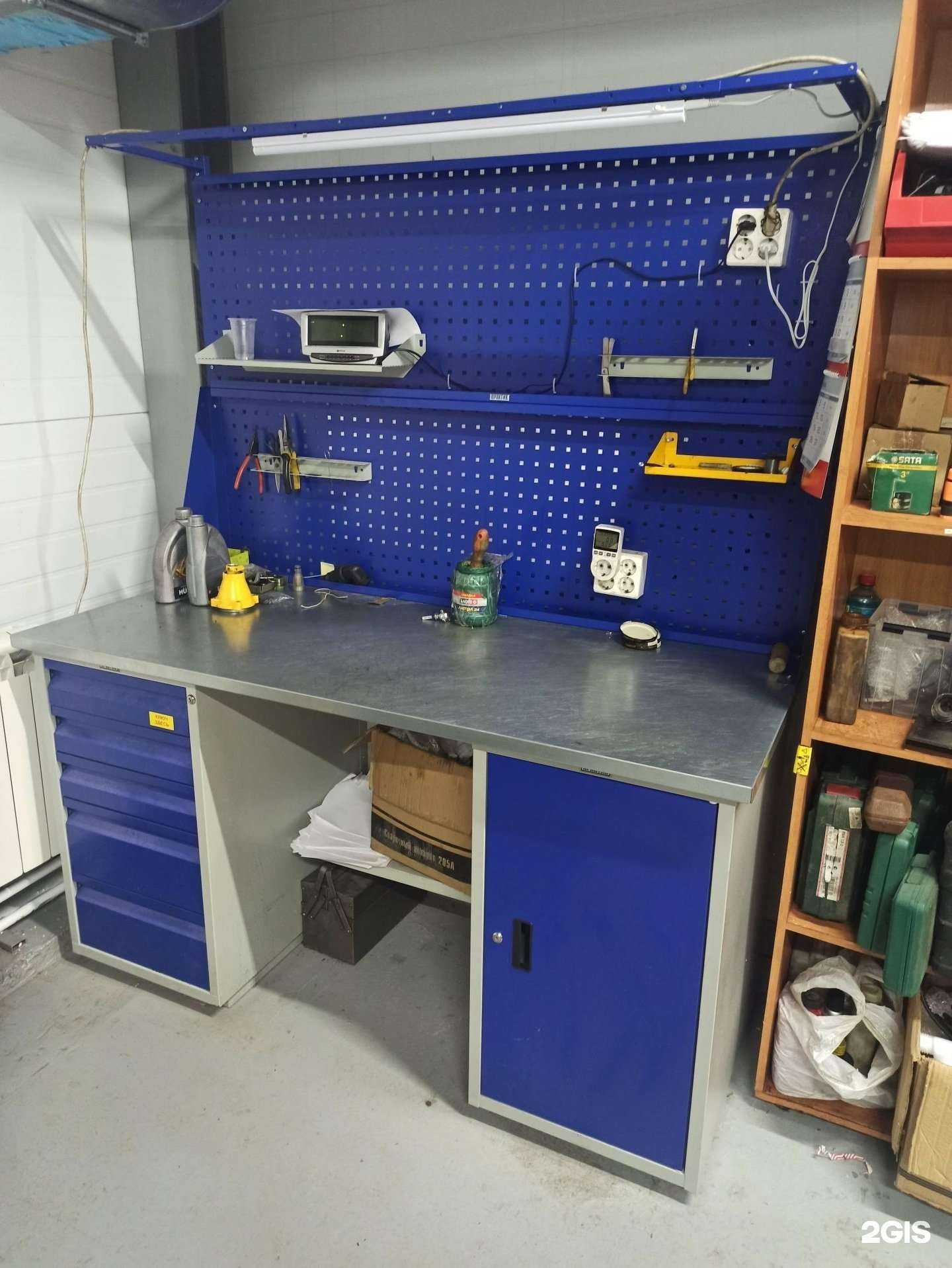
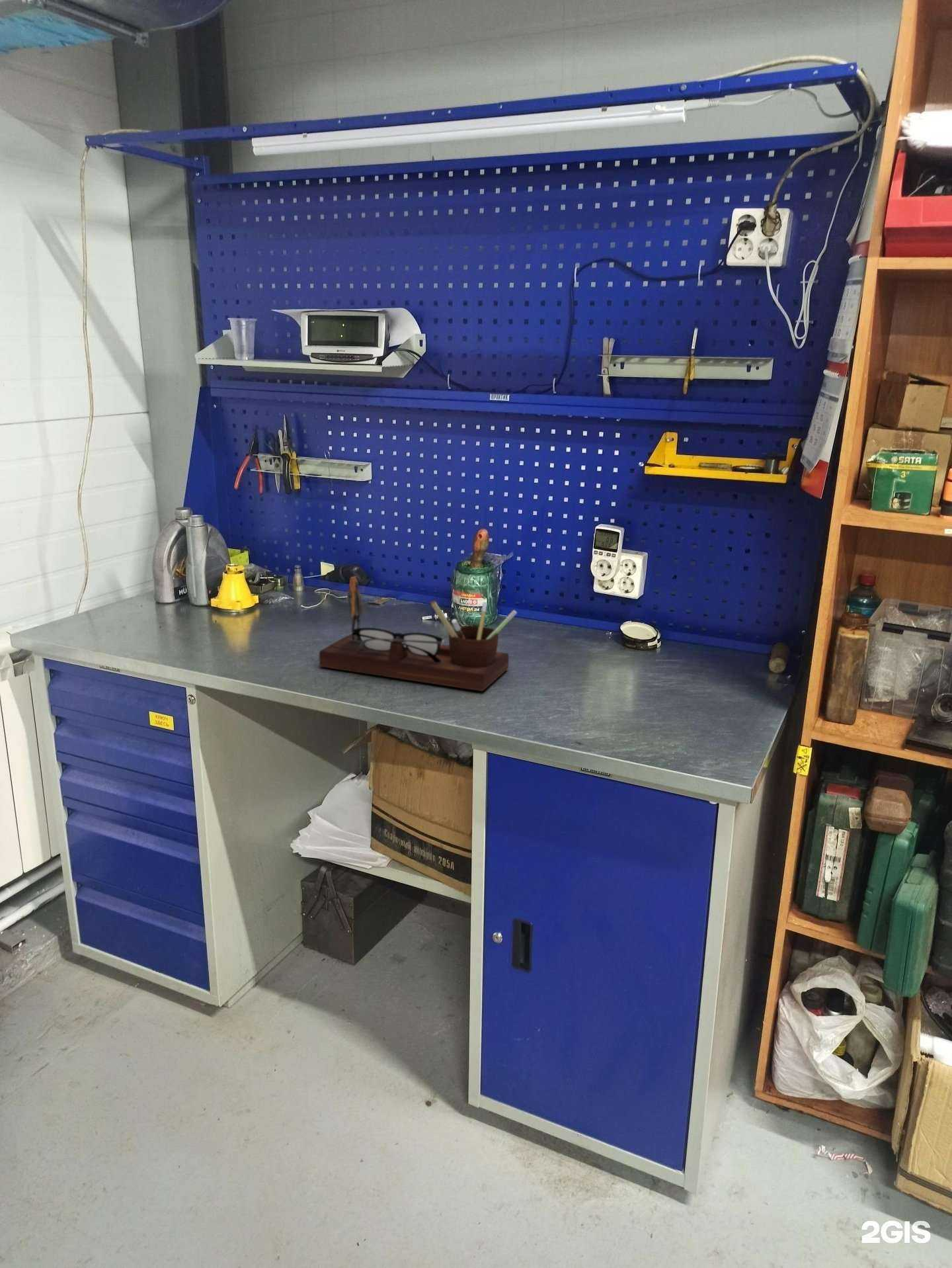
+ desk organizer [319,576,518,692]
